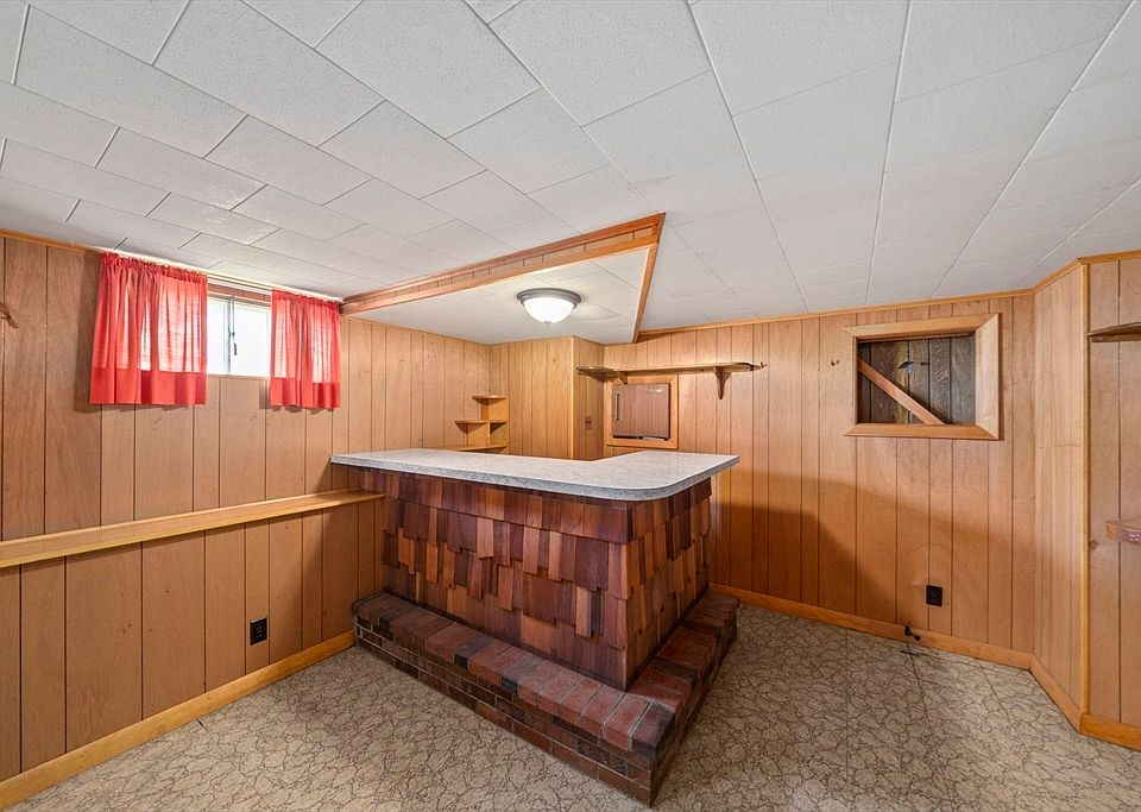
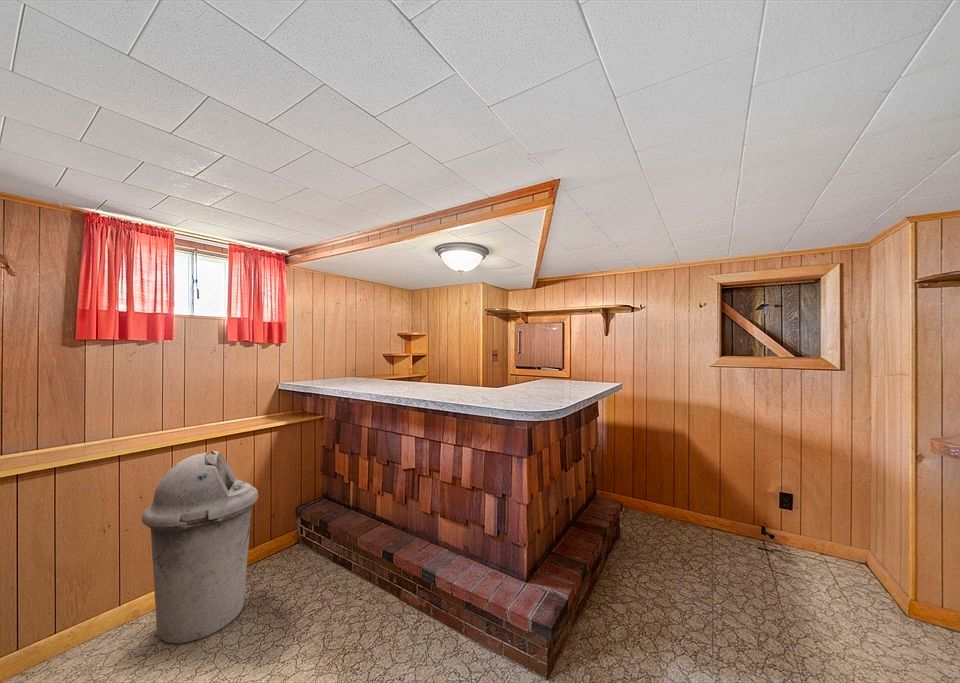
+ trash can [141,450,259,645]
